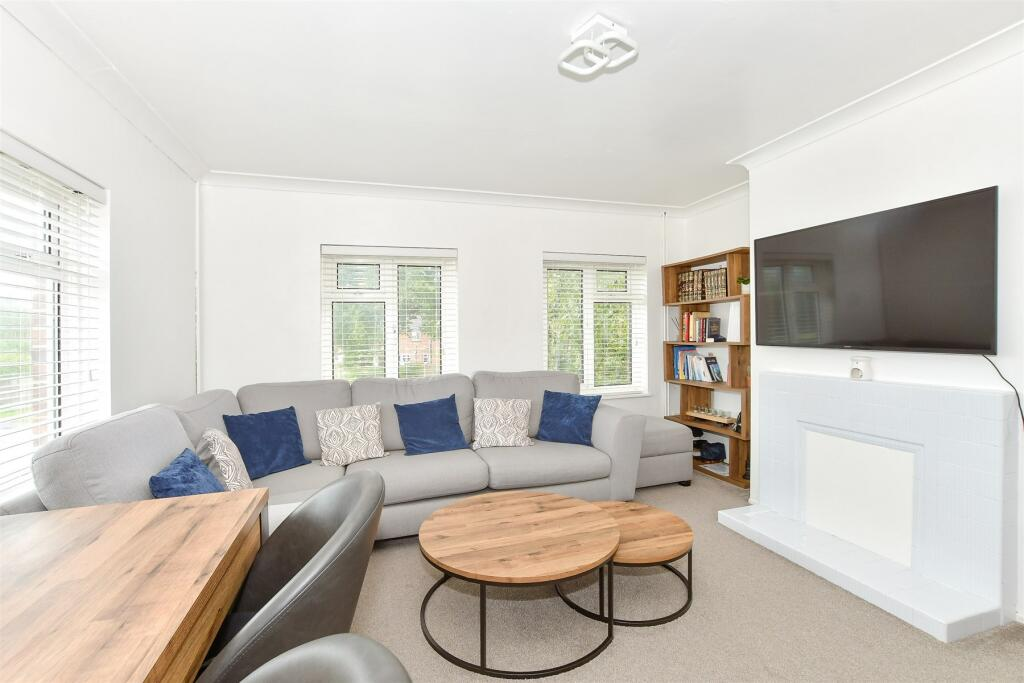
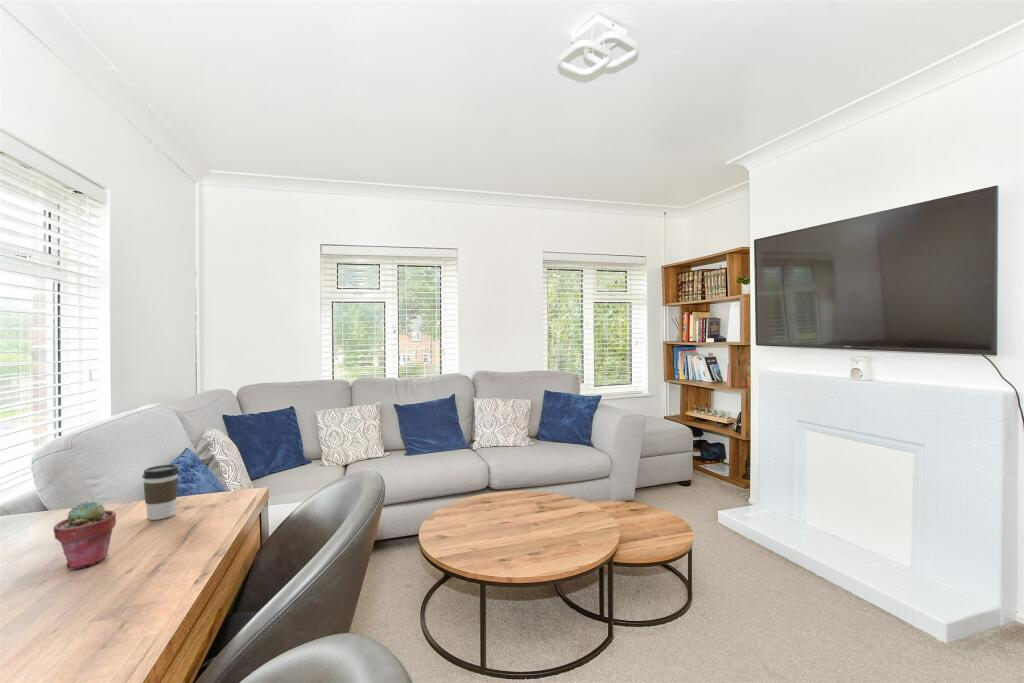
+ potted succulent [52,500,117,571]
+ coffee cup [141,464,180,521]
